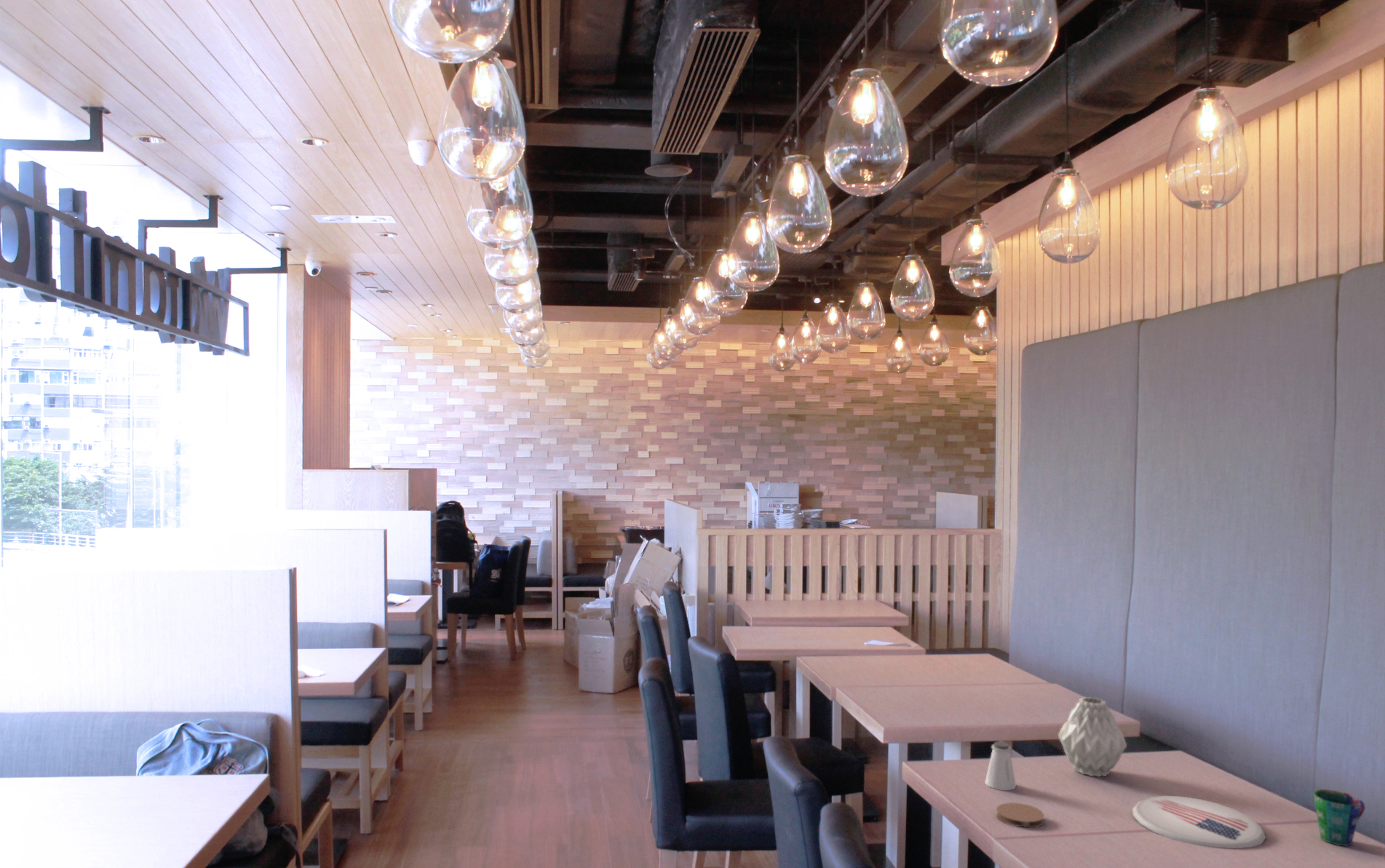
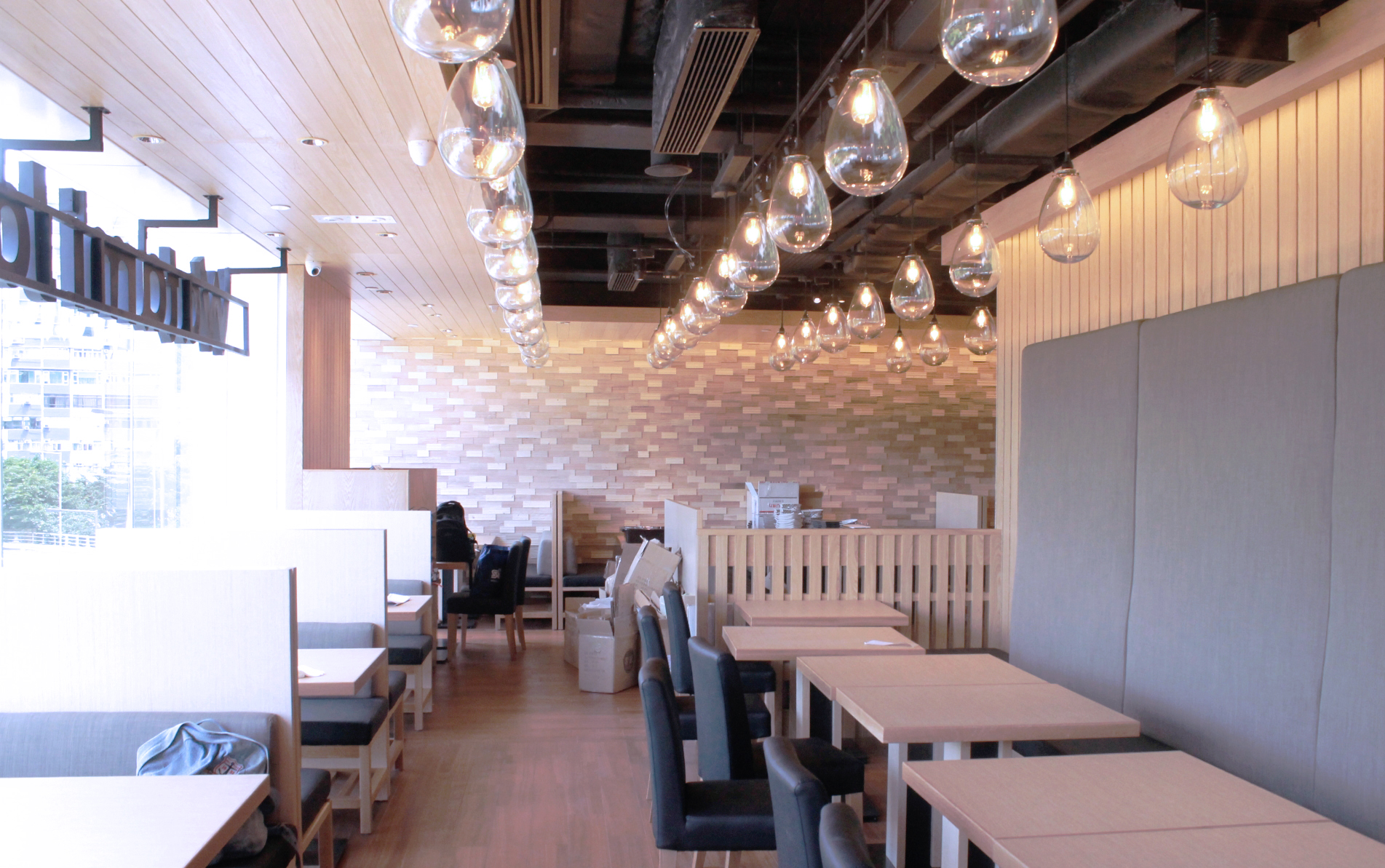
- saltshaker [984,741,1017,791]
- coaster [996,802,1045,828]
- cup [1313,789,1366,847]
- plate [1132,795,1266,849]
- vase [1057,696,1127,778]
